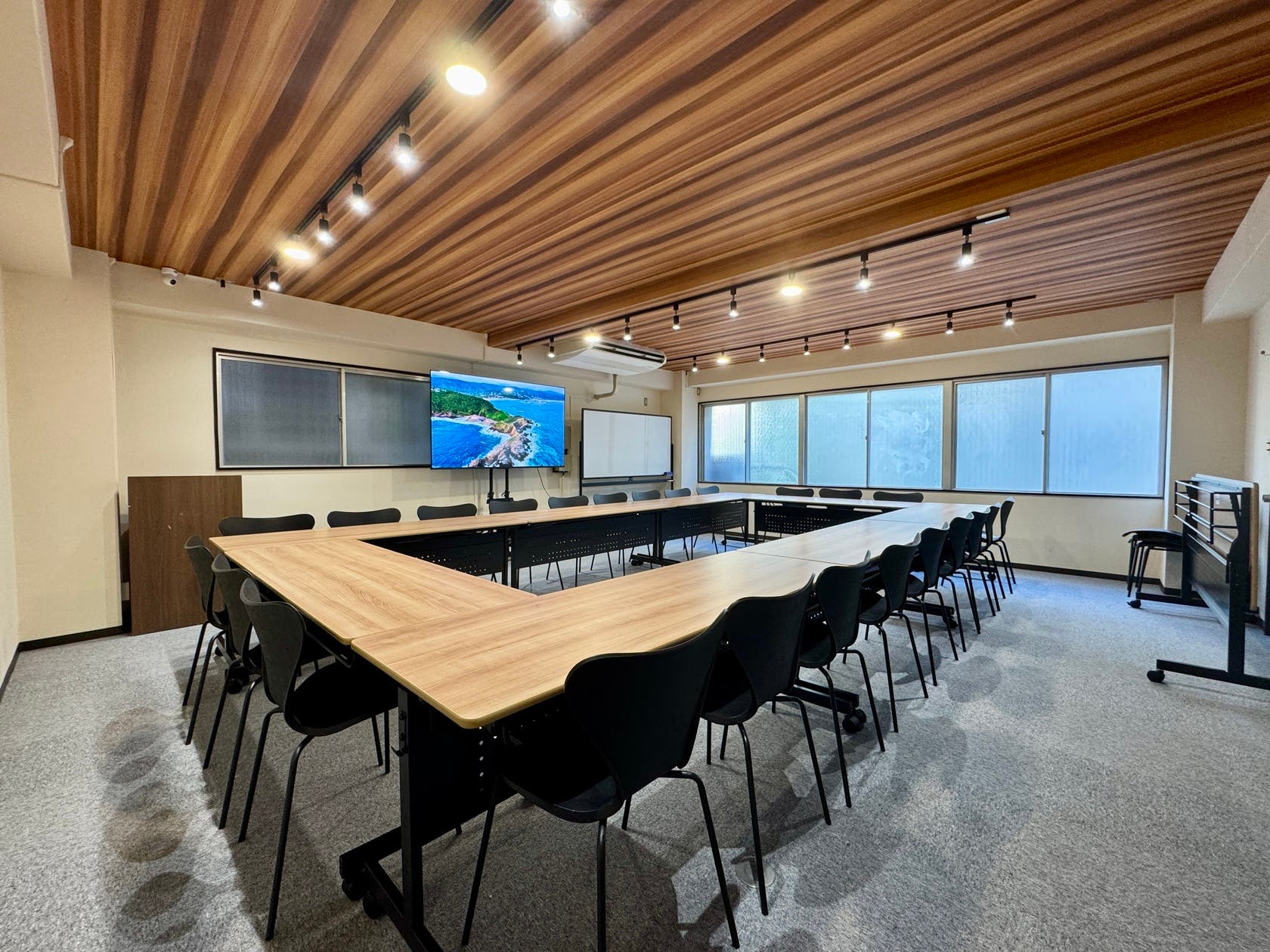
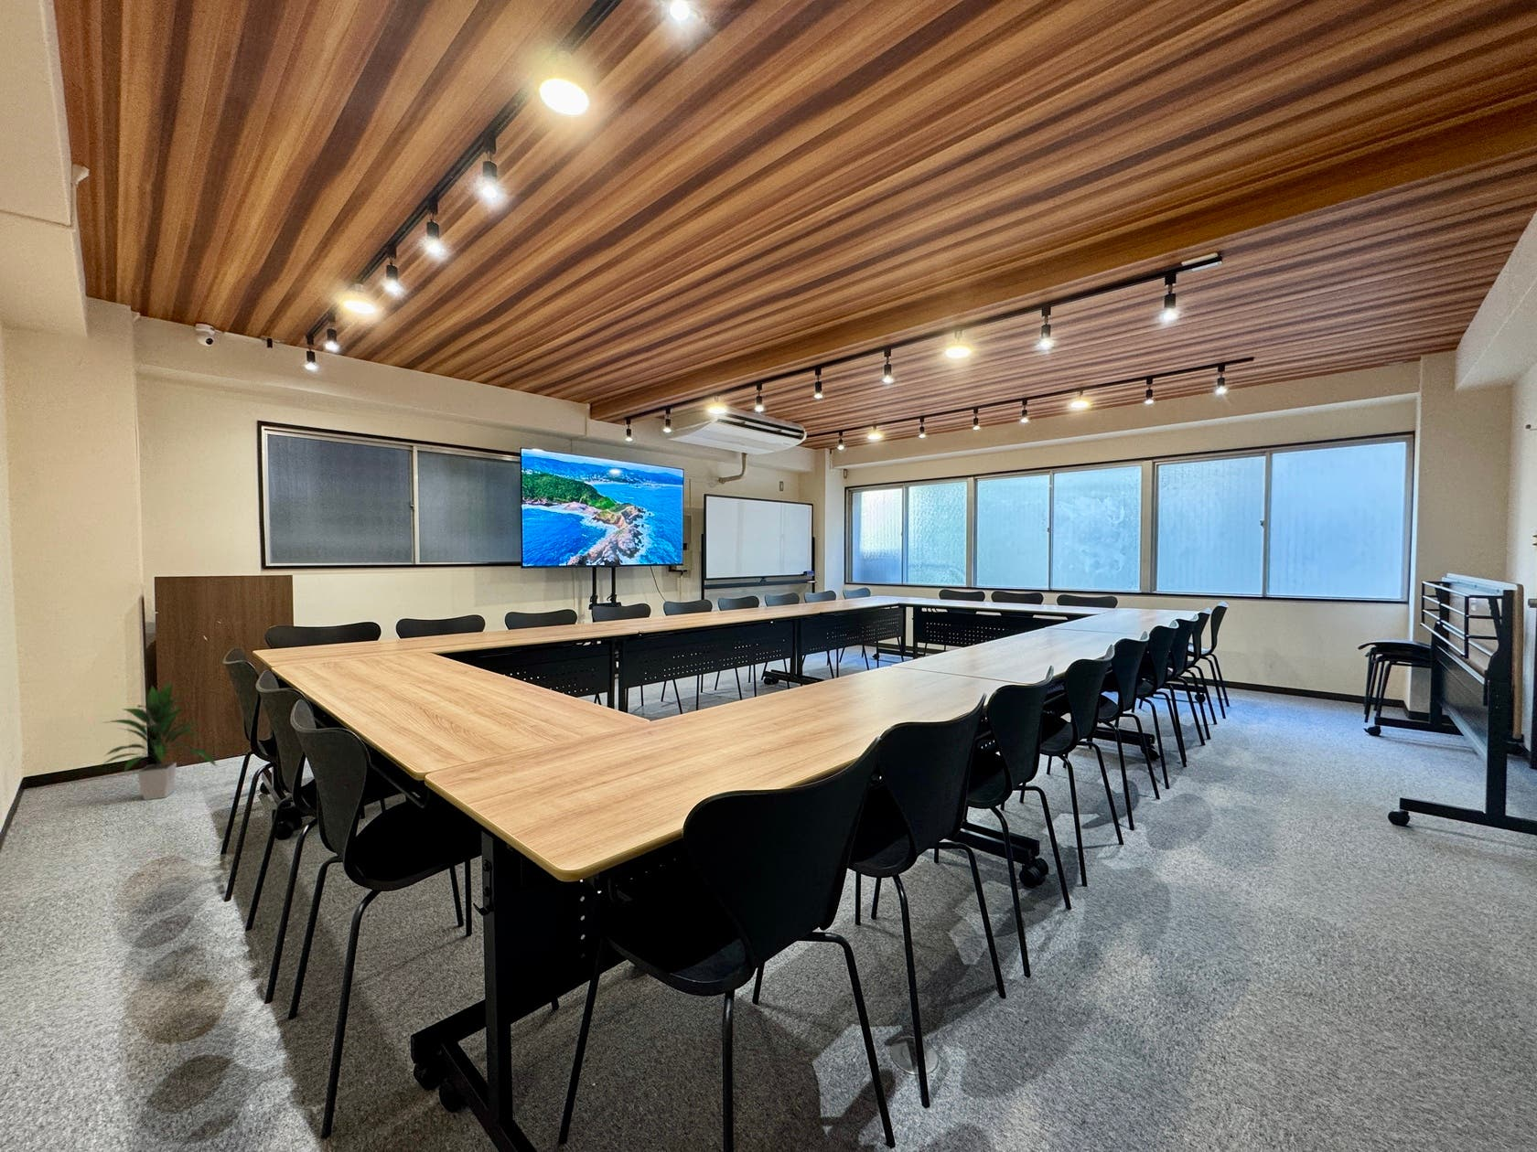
+ indoor plant [98,680,218,801]
